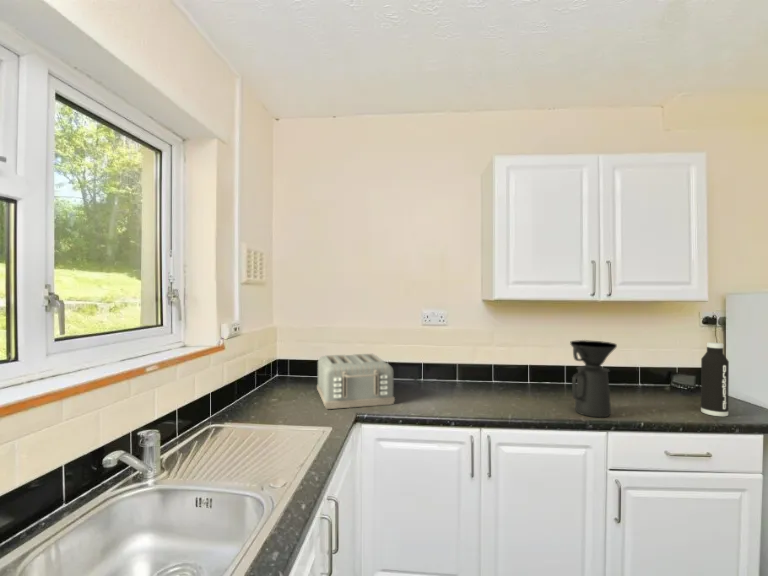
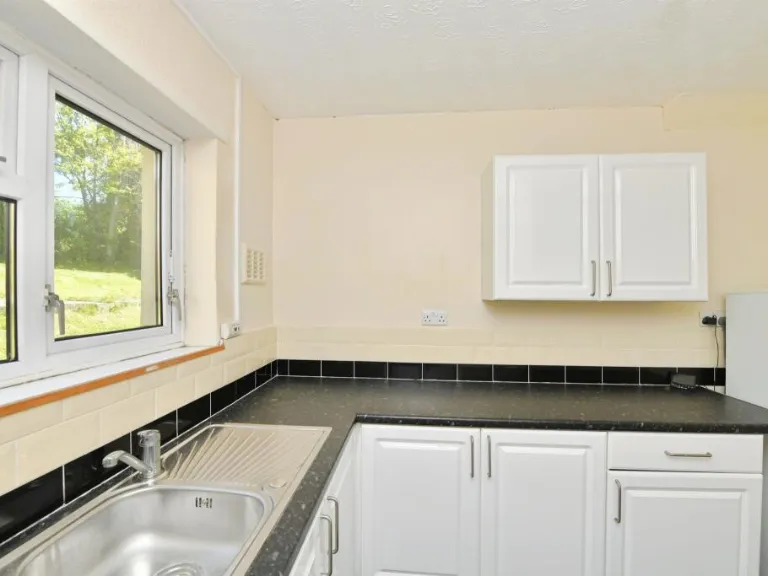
- water bottle [700,341,730,417]
- coffee maker [569,339,618,418]
- toaster [316,353,396,410]
